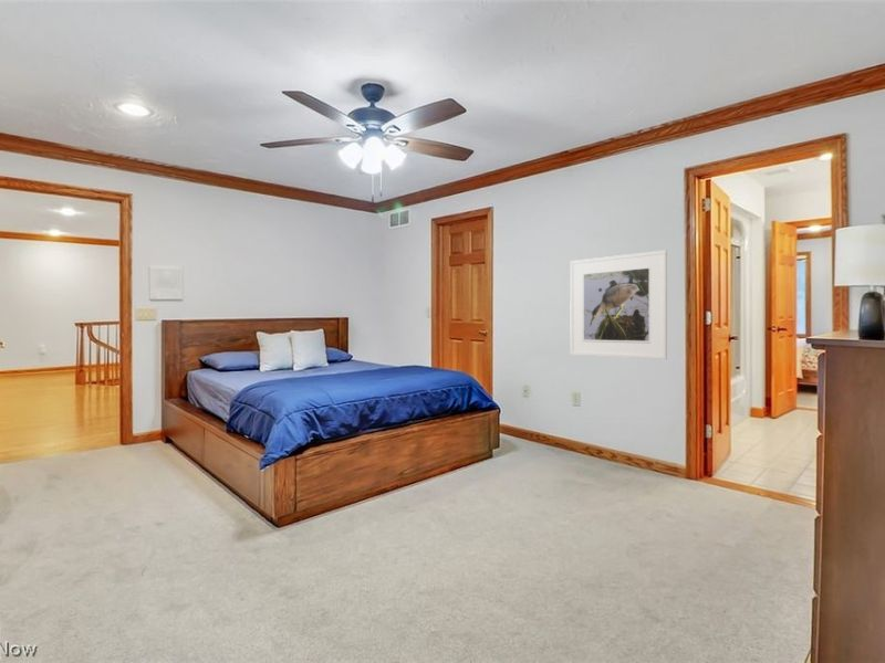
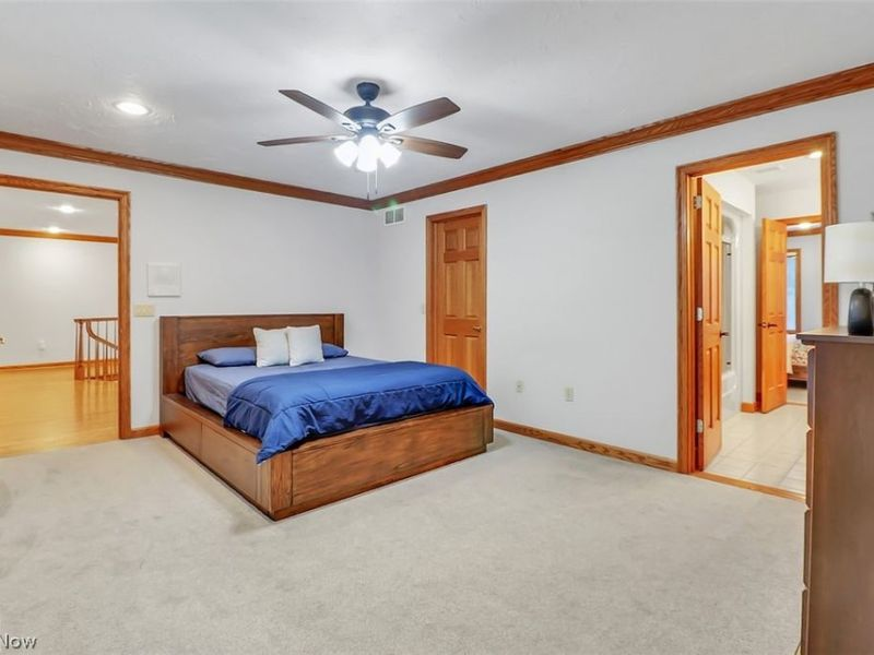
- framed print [569,249,668,360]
